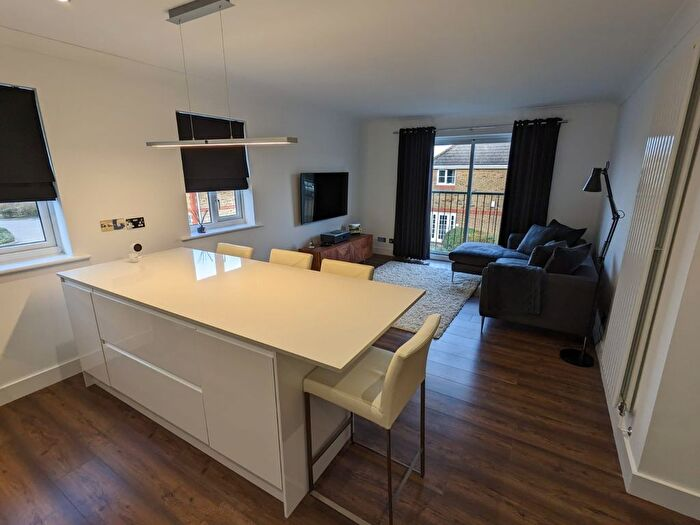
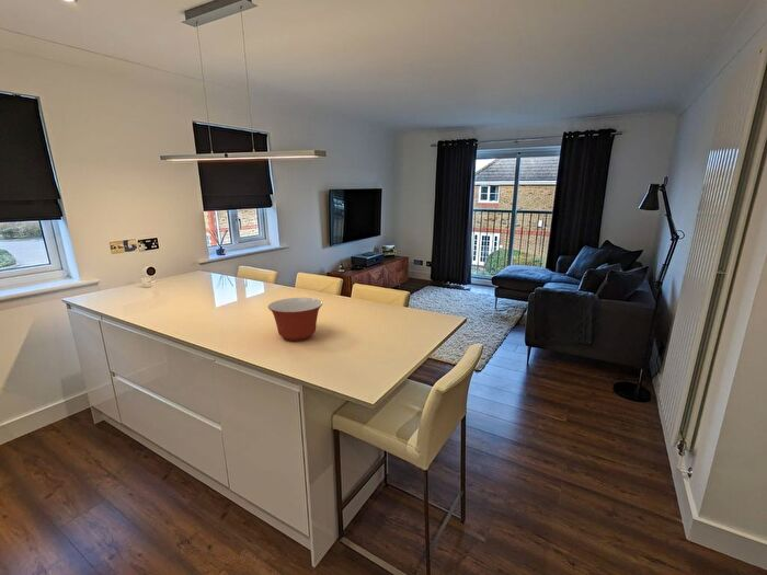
+ mixing bowl [267,297,323,342]
